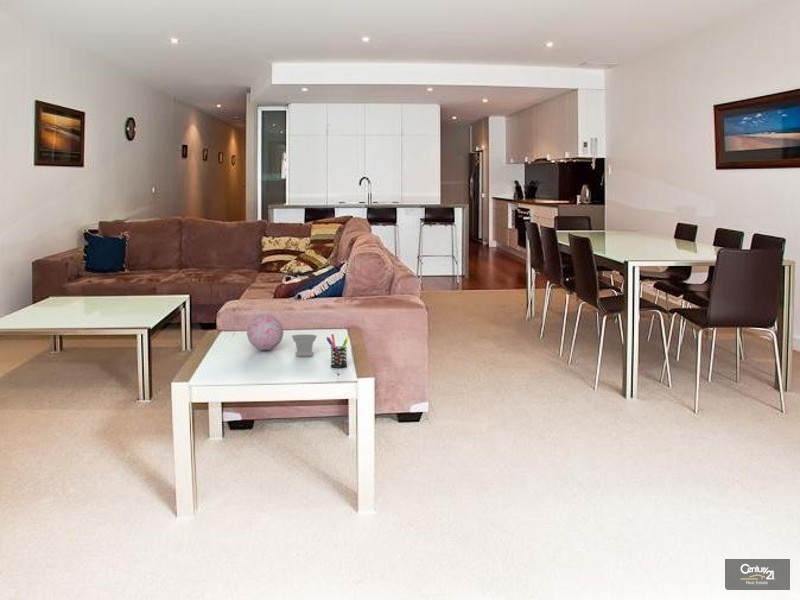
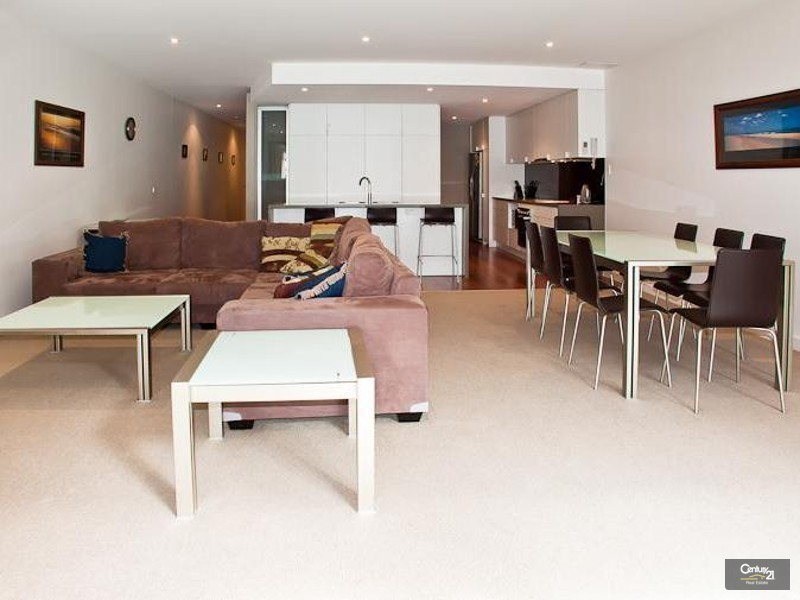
- decorative orb [246,313,284,351]
- cup [291,333,318,357]
- pen holder [325,333,349,368]
